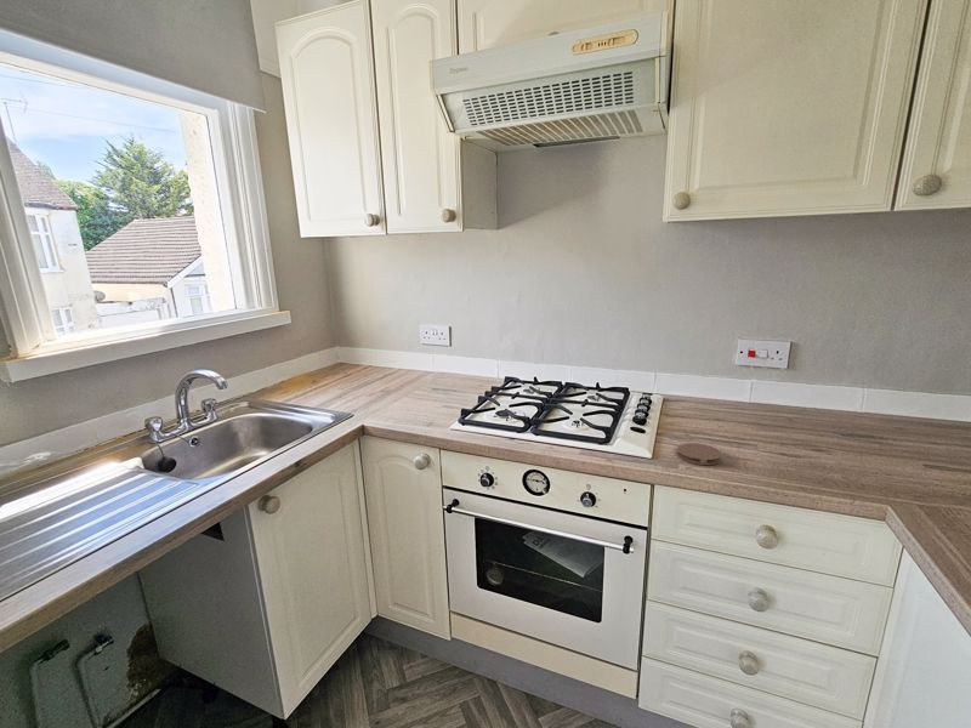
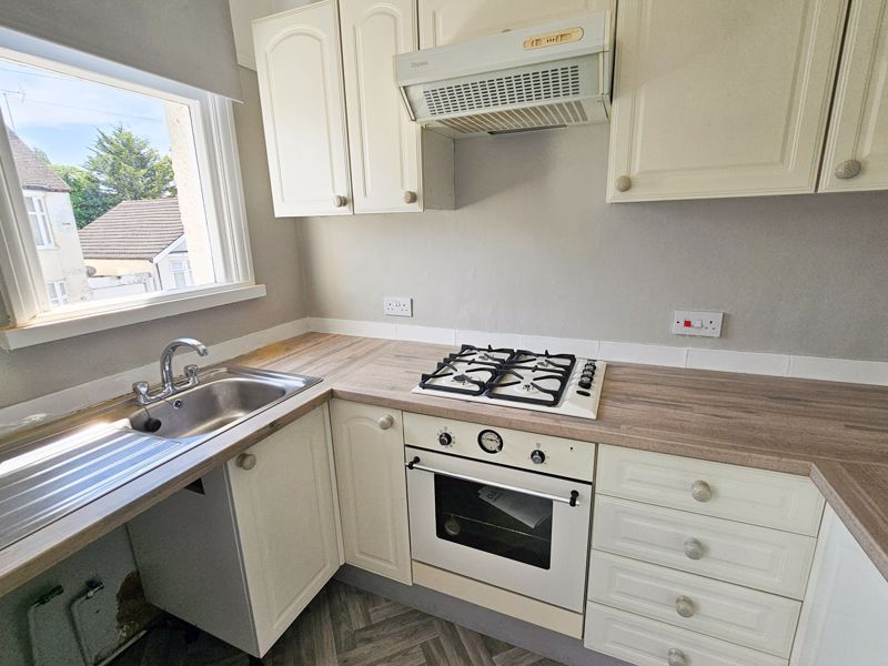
- coaster [676,442,723,466]
